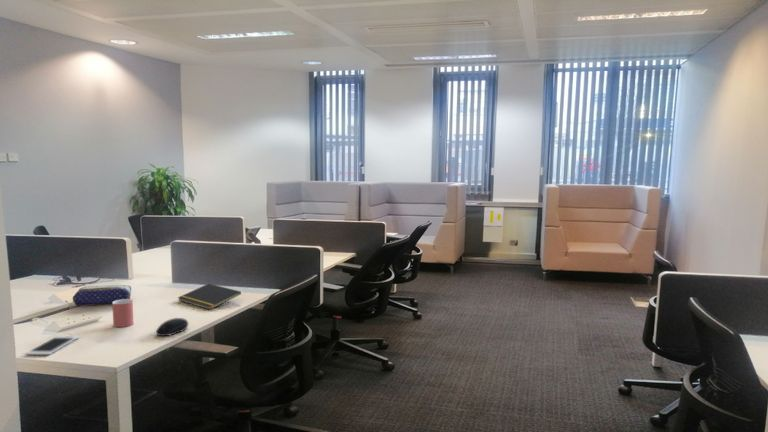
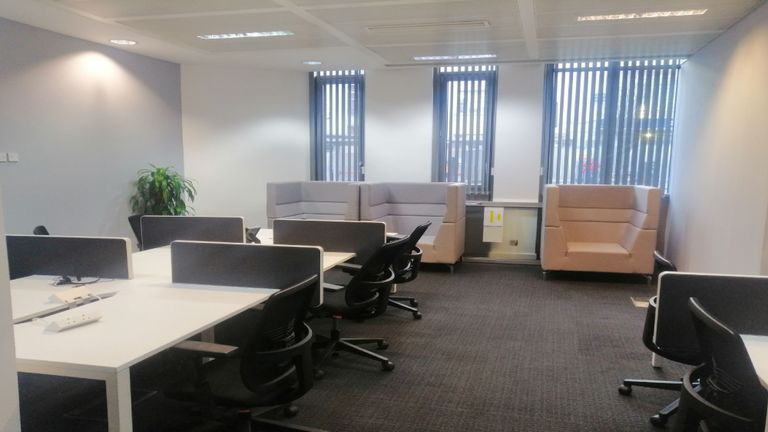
- notepad [177,283,242,311]
- computer mouse [155,317,189,337]
- pencil case [72,284,132,306]
- cell phone [24,335,80,356]
- cup [111,298,135,328]
